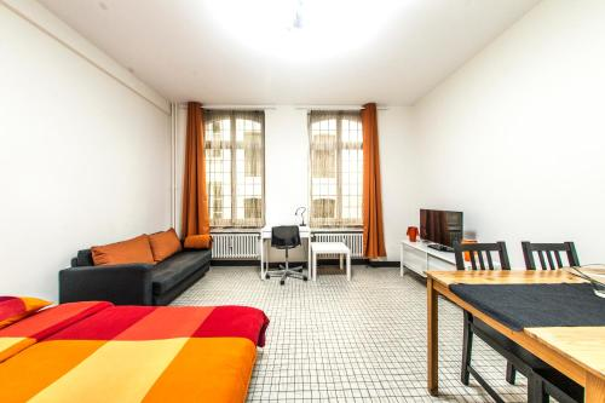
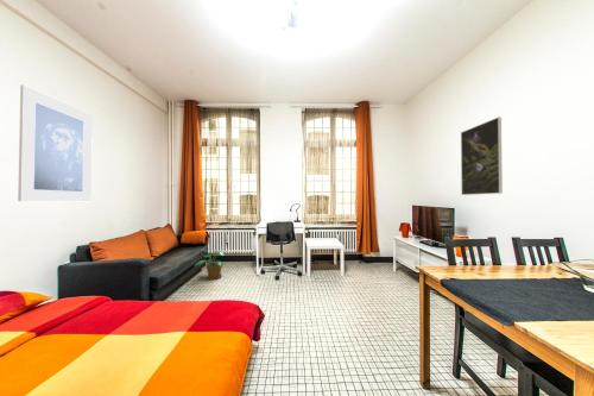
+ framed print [460,115,504,196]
+ potted plant [194,249,227,281]
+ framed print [17,84,94,202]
